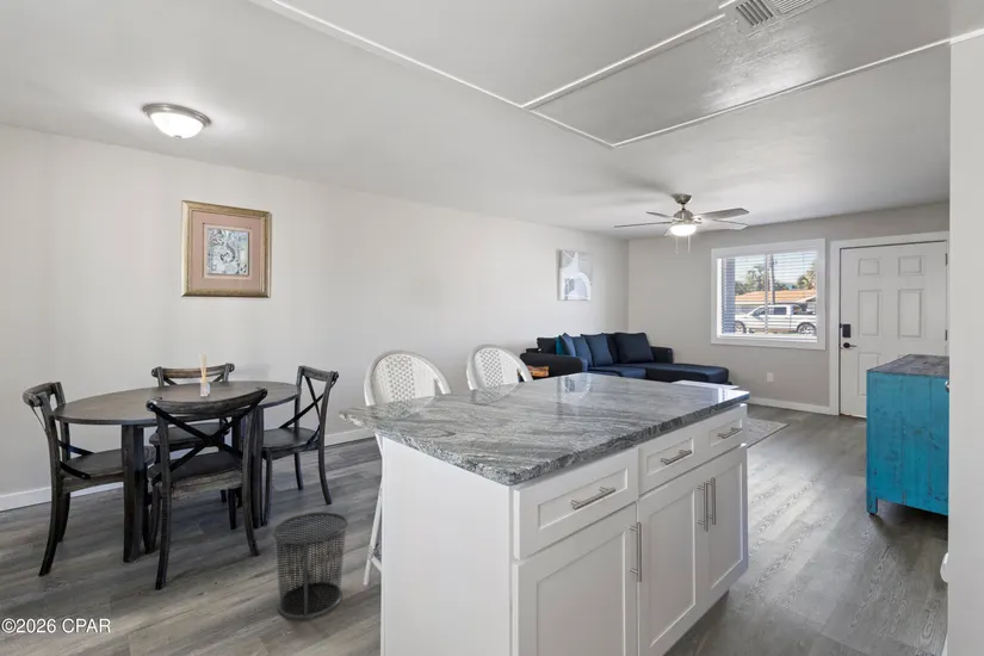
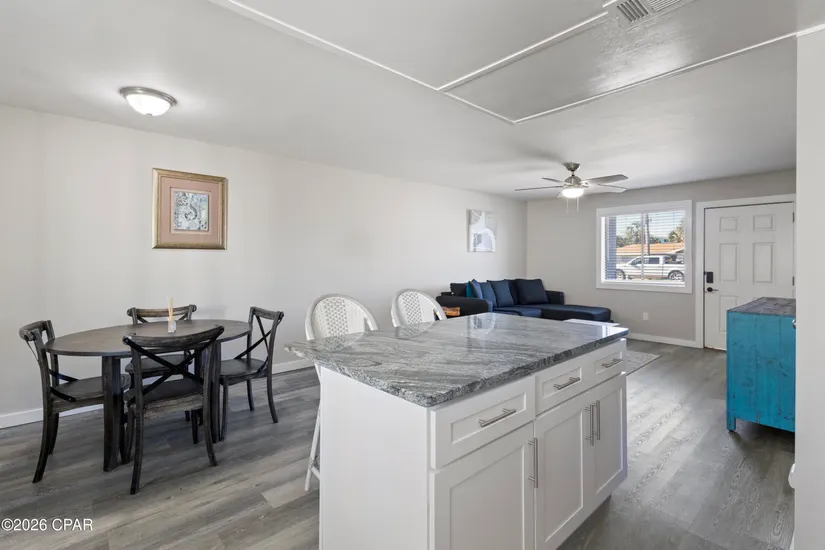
- waste bin [271,510,349,620]
